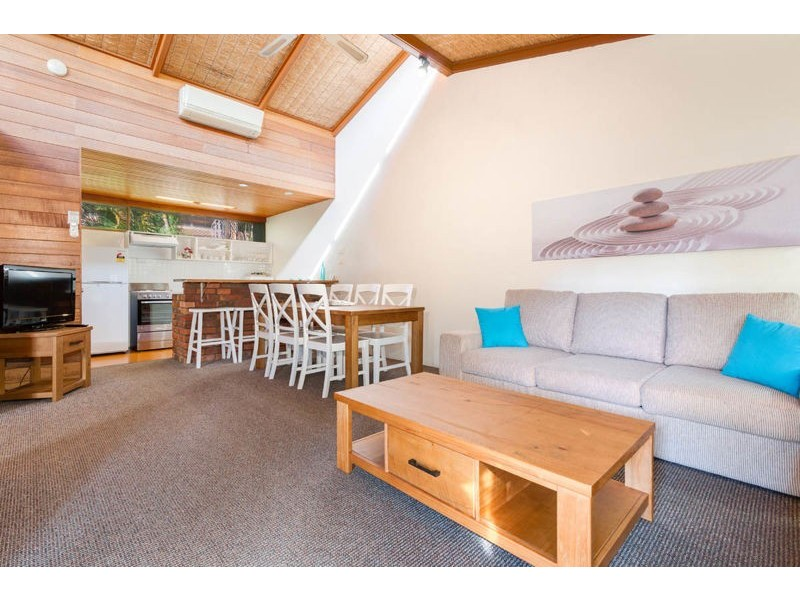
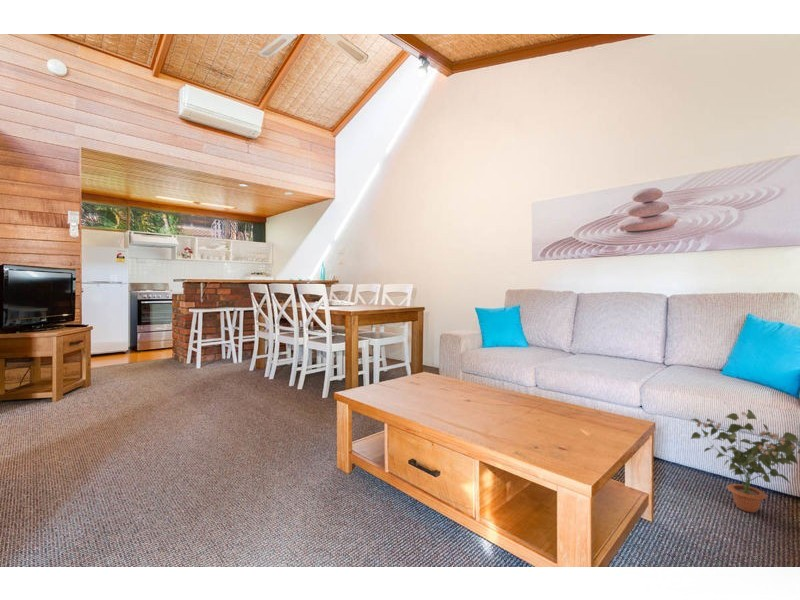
+ potted plant [690,408,800,514]
